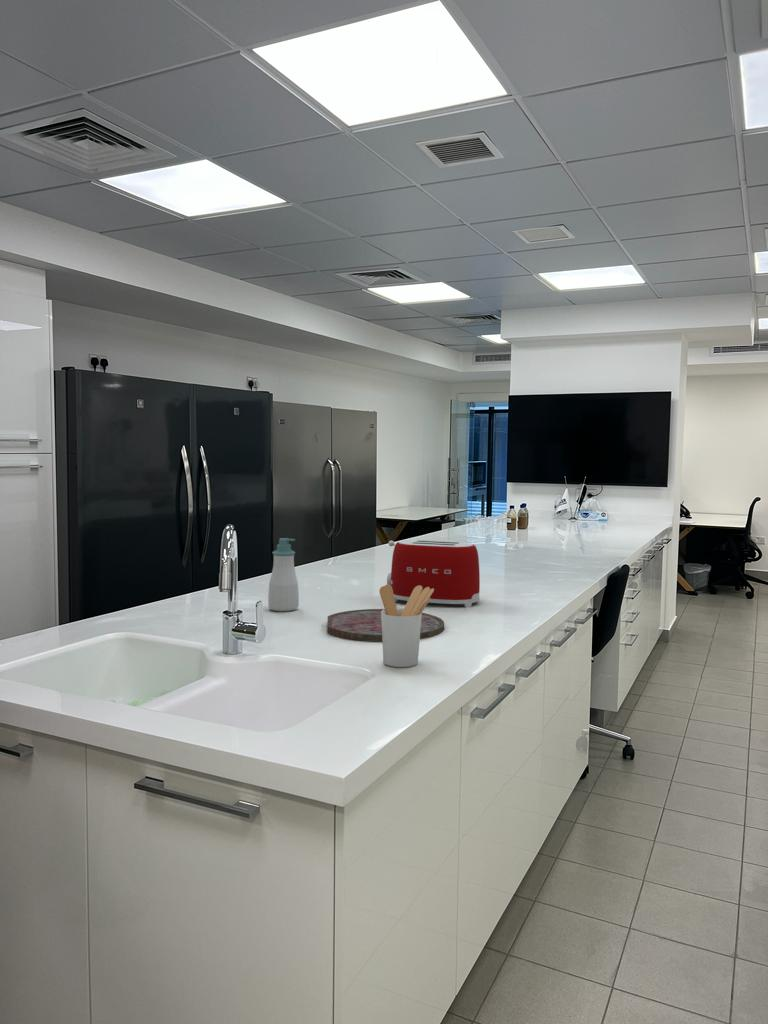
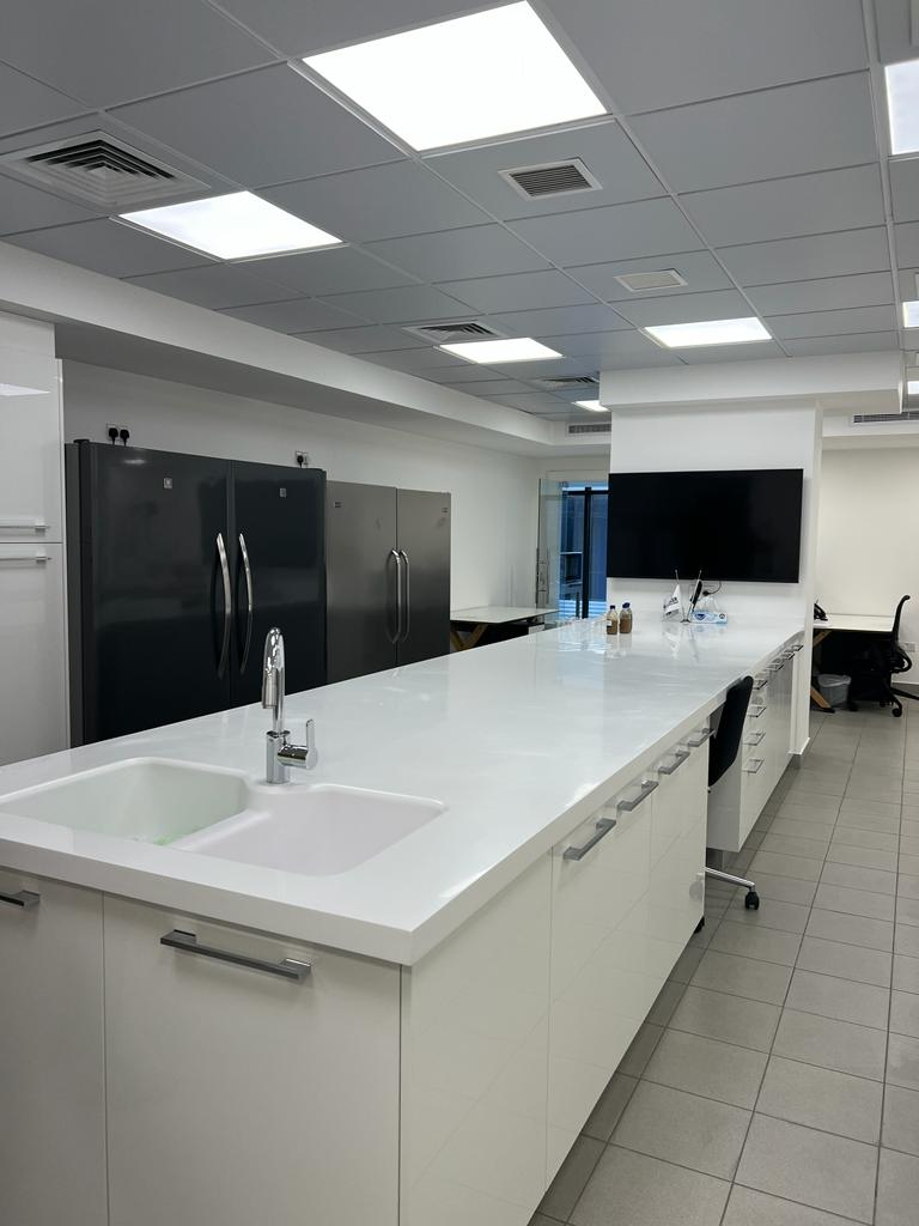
- toaster [386,539,481,608]
- utensil holder [378,584,434,668]
- cutting board [326,608,445,642]
- soap bottle [267,537,300,612]
